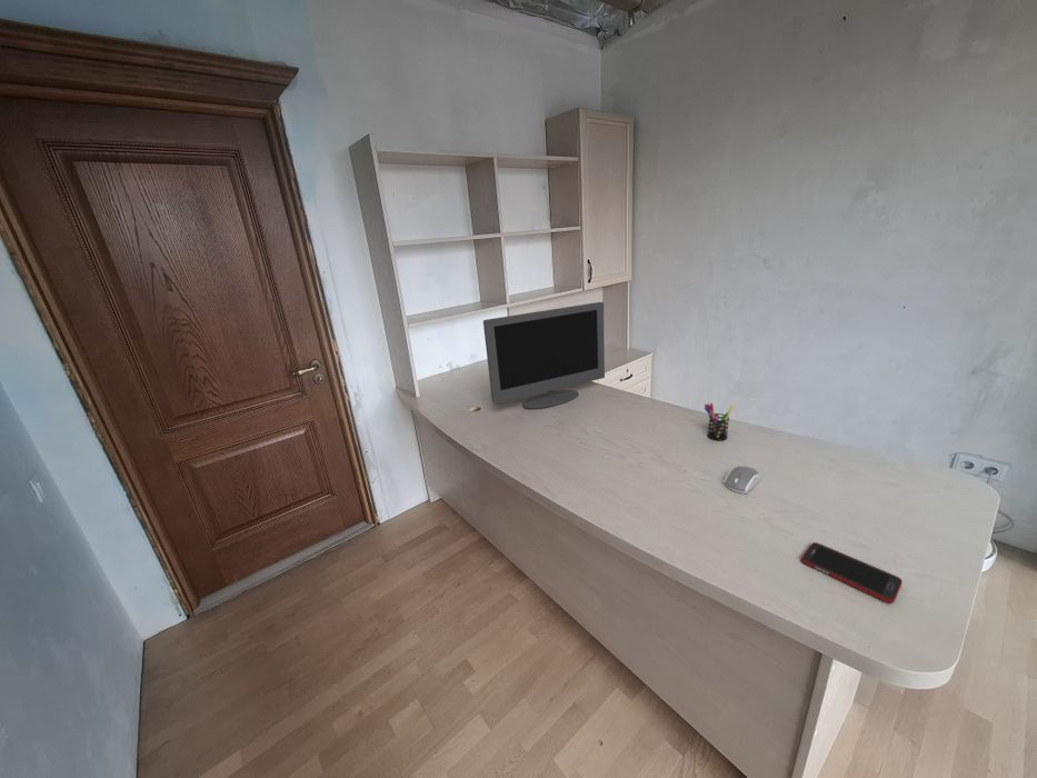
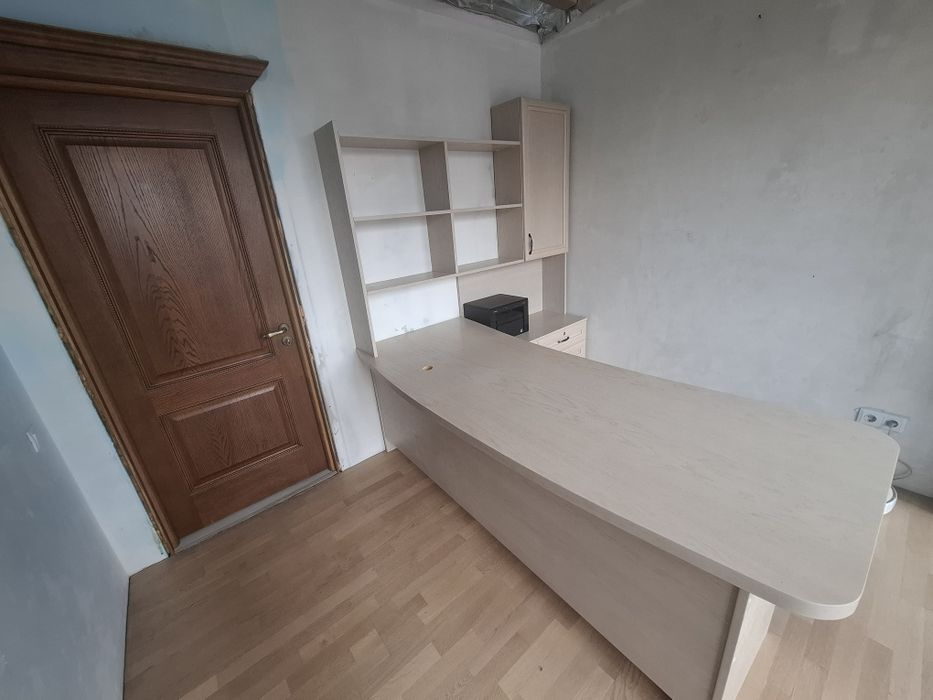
- computer mouse [722,466,762,495]
- pen holder [704,402,735,441]
- cell phone [800,541,904,605]
- monitor [482,301,606,410]
